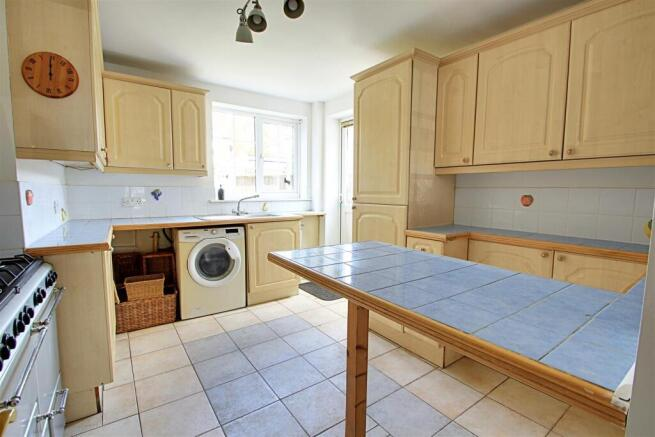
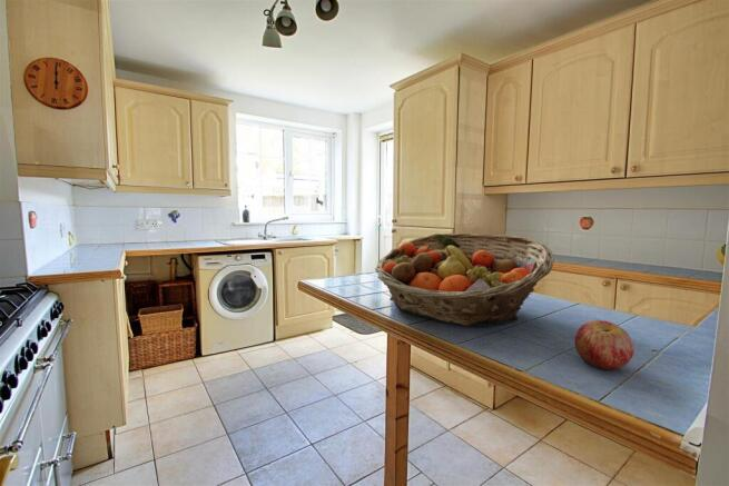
+ fruit basket [374,232,555,327]
+ apple [573,319,636,371]
